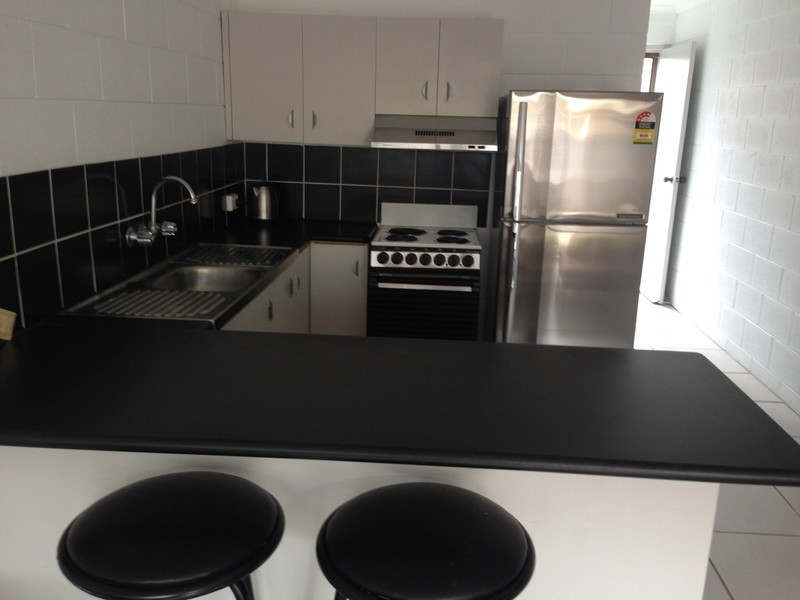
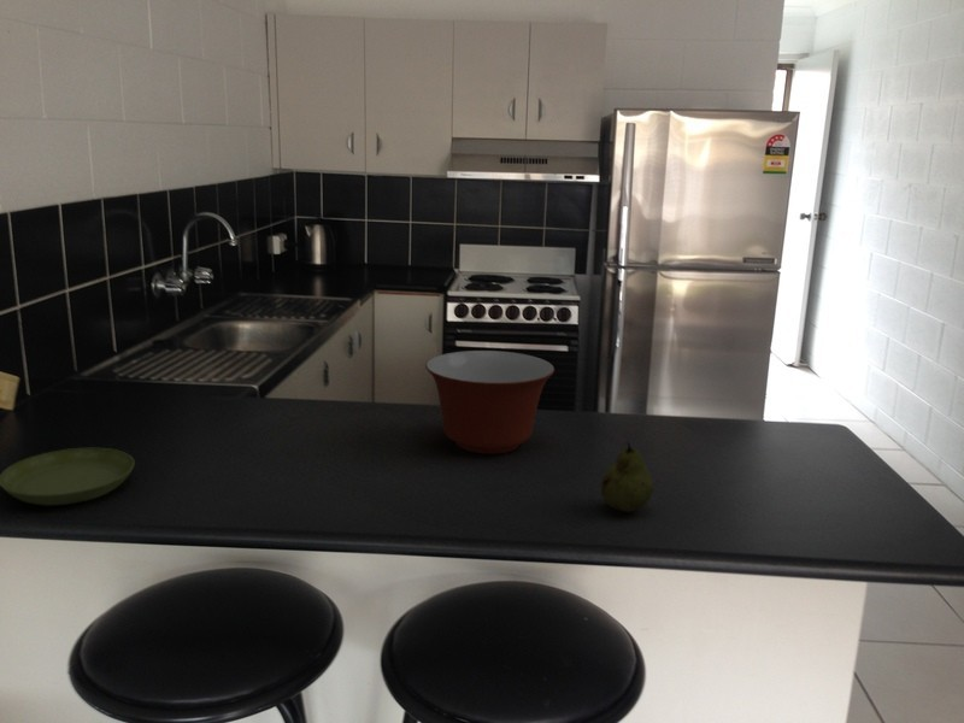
+ mixing bowl [424,349,556,455]
+ fruit [600,441,654,513]
+ saucer [0,447,136,506]
